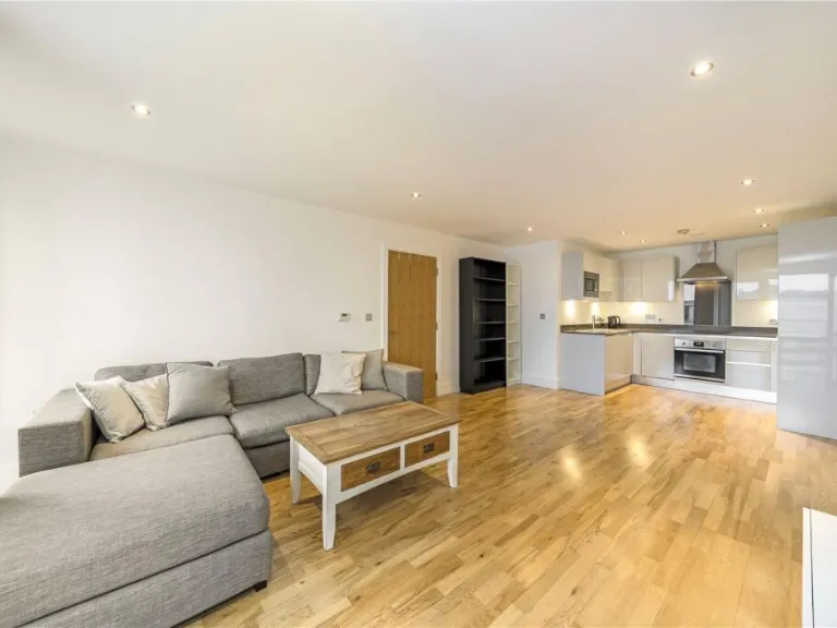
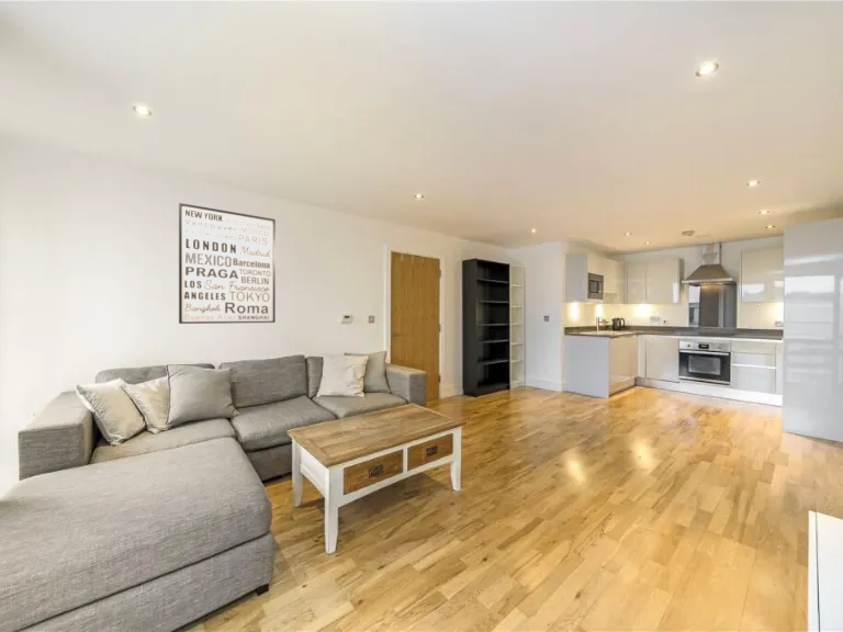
+ wall art [178,202,277,325]
